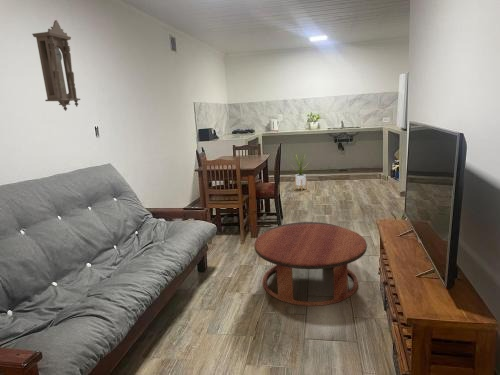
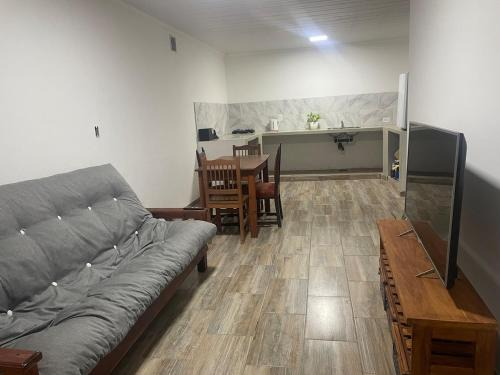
- coffee table [253,221,368,307]
- house plant [289,149,311,192]
- pendulum clock [31,19,81,112]
